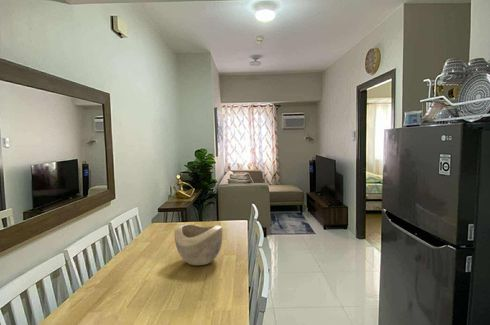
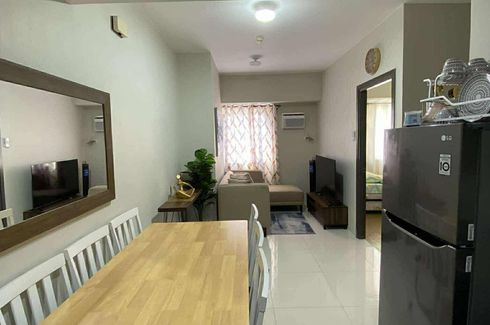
- decorative bowl [174,223,223,266]
